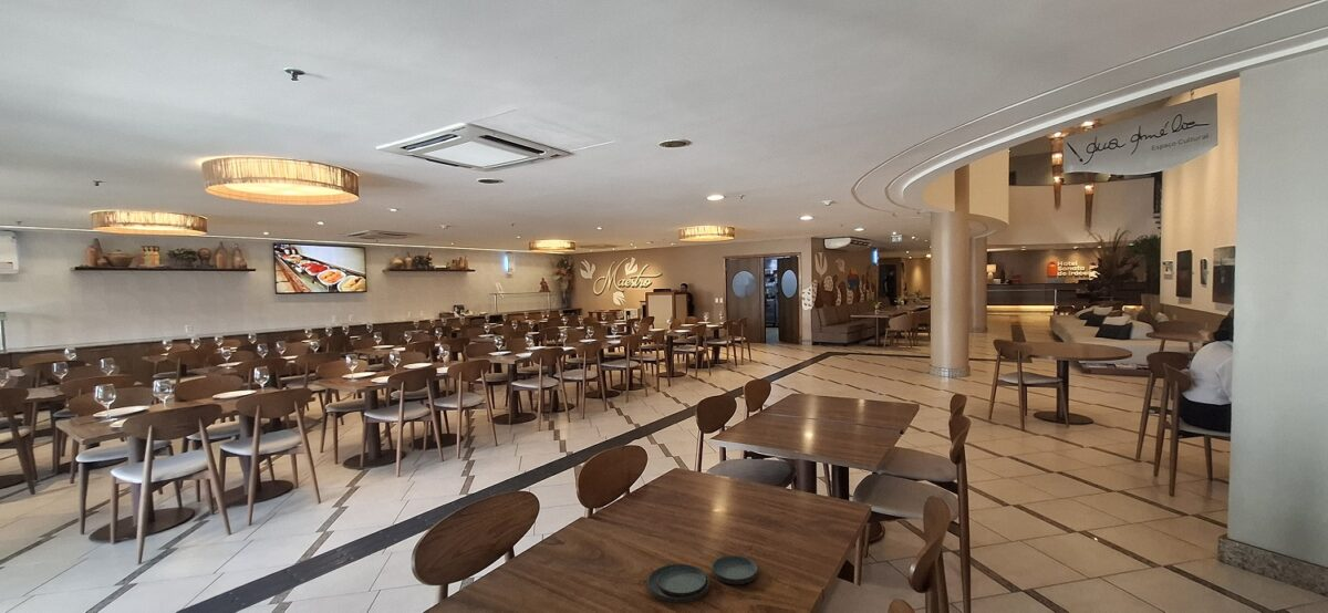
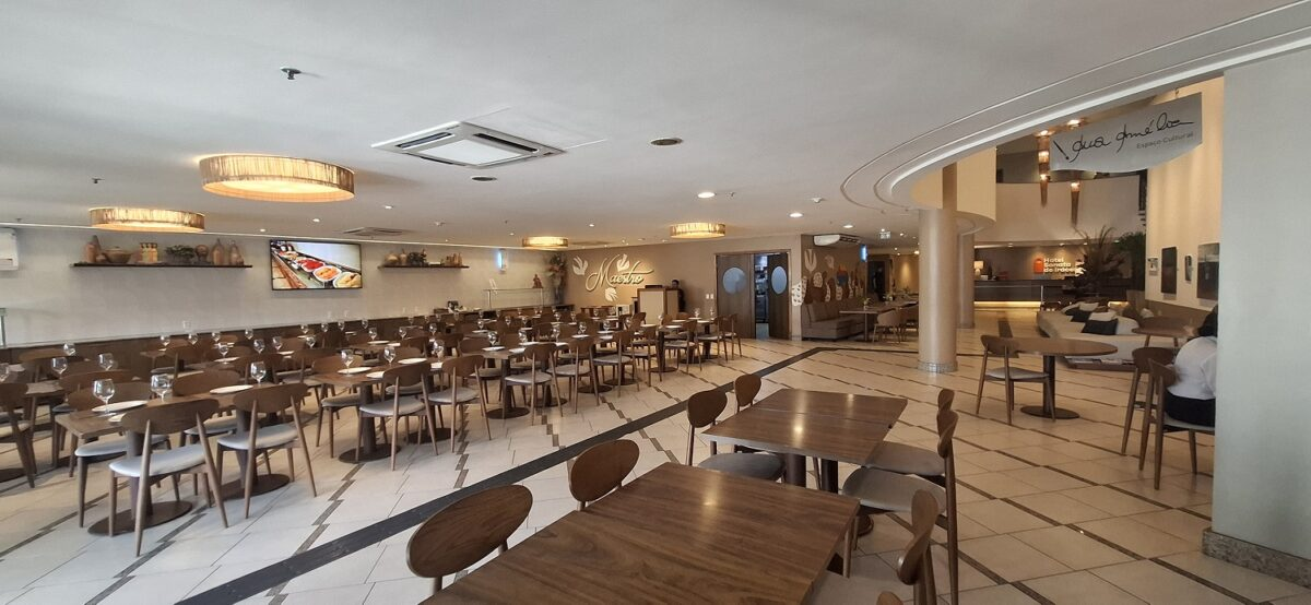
- plate [646,554,759,605]
